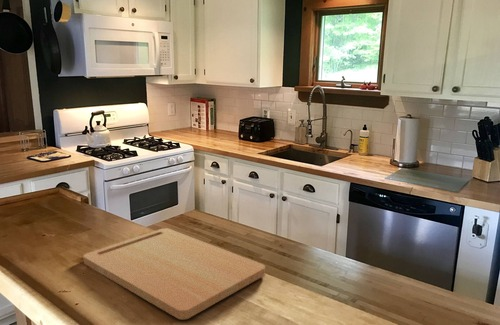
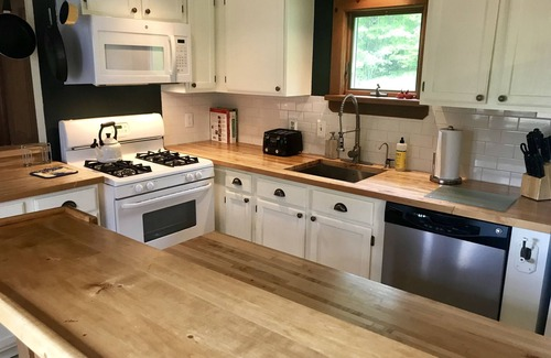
- cutting board [82,227,266,320]
